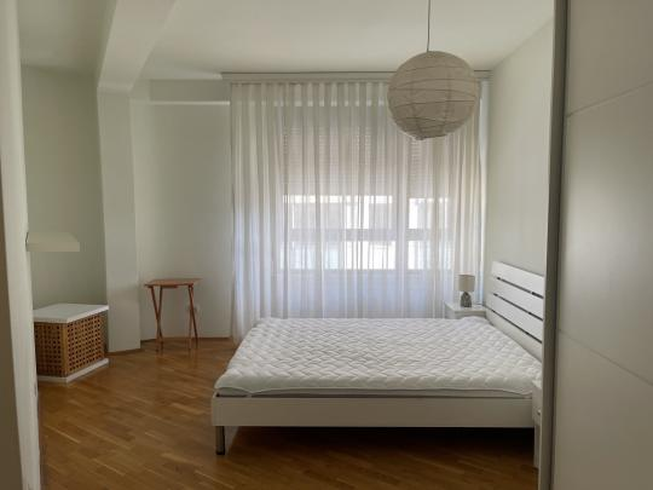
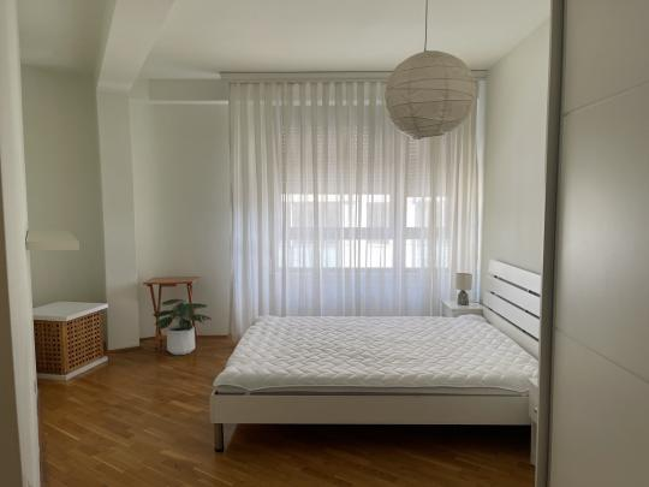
+ potted plant [151,298,213,356]
